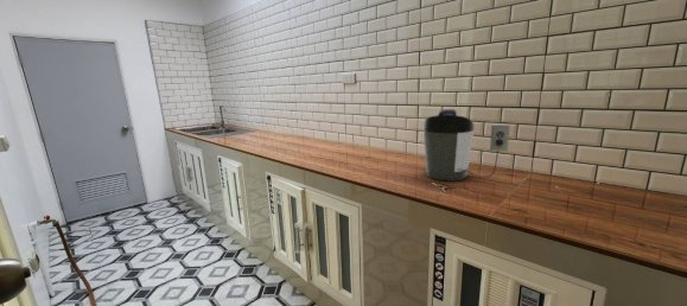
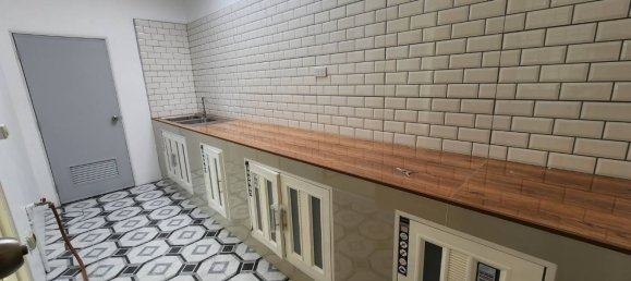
- coffee maker [422,108,510,183]
